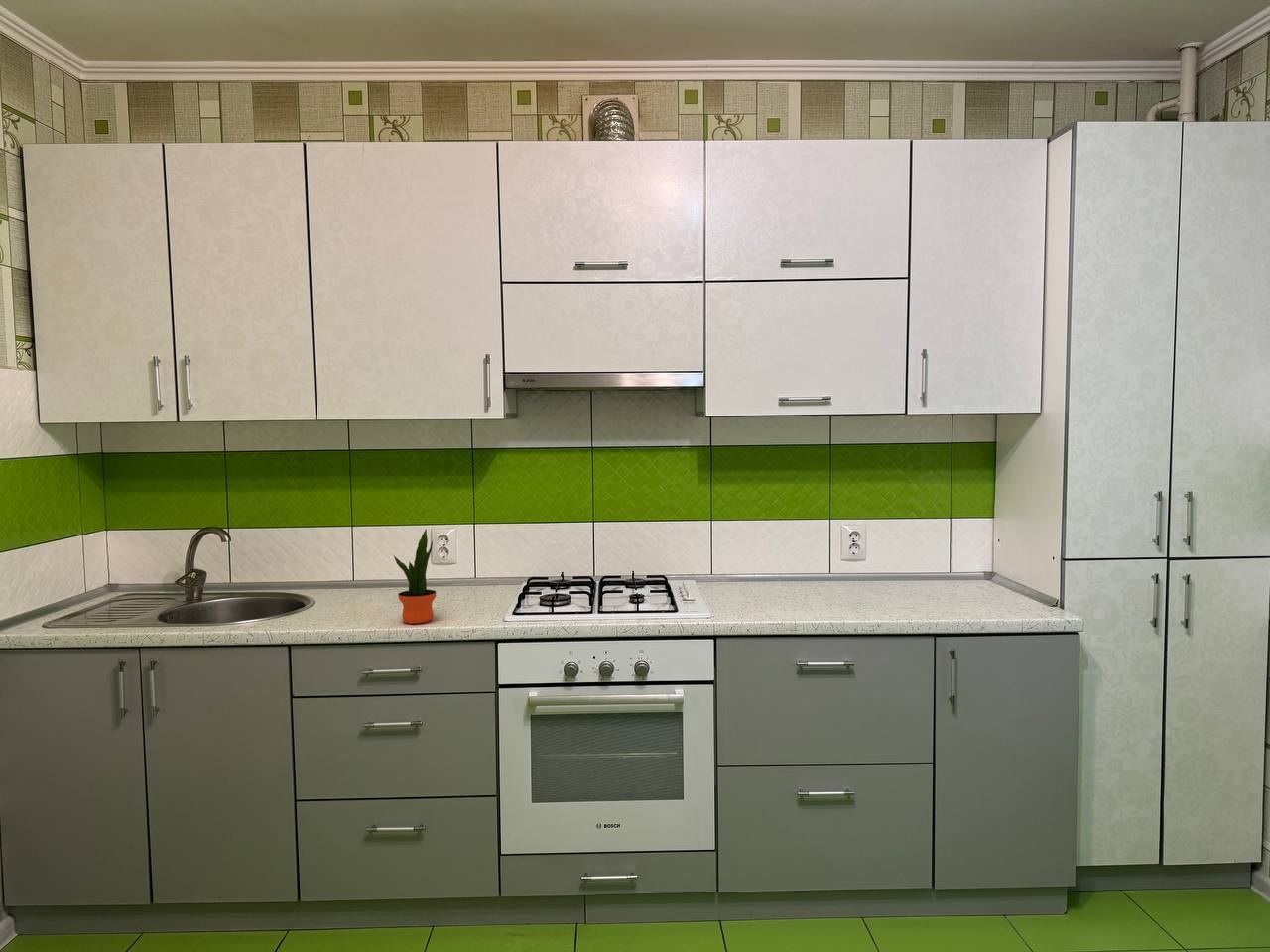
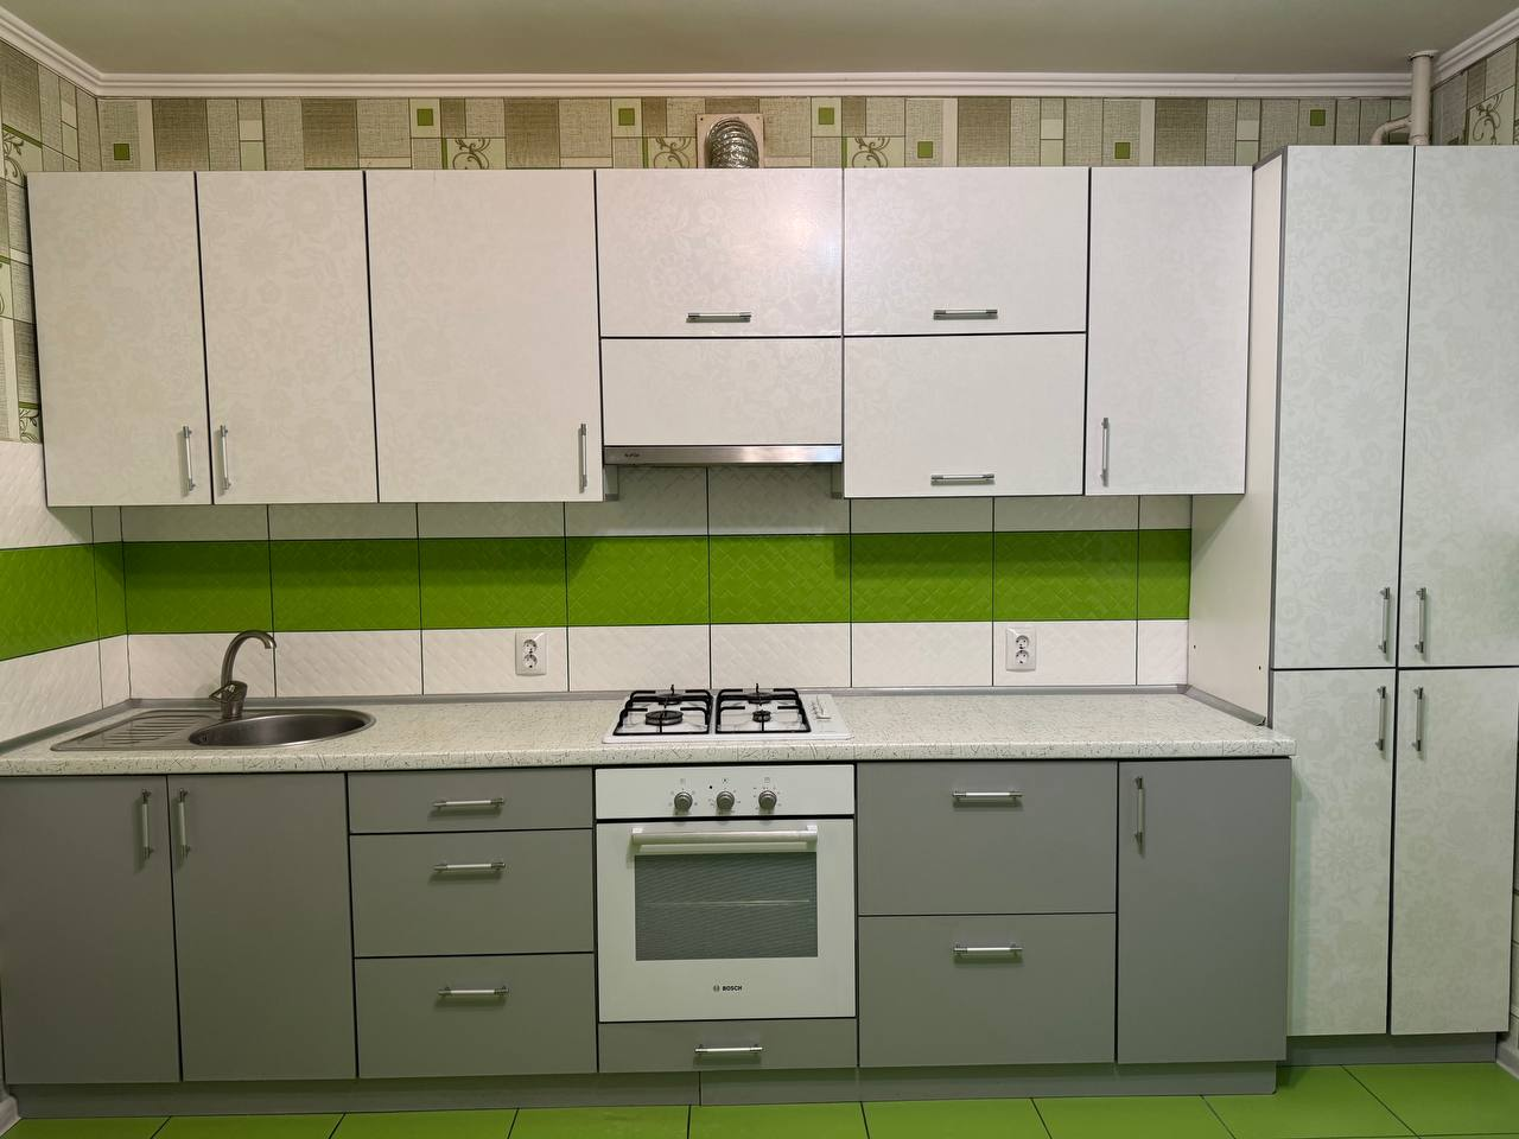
- potted plant [393,529,437,625]
